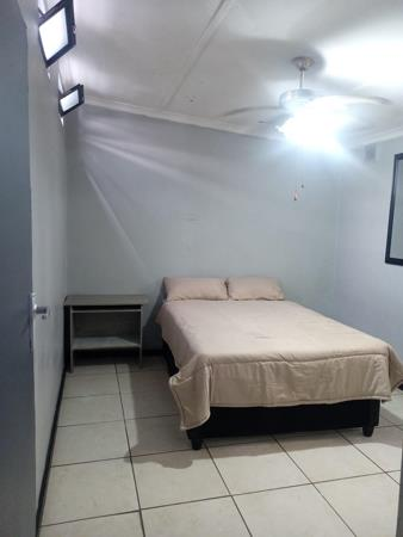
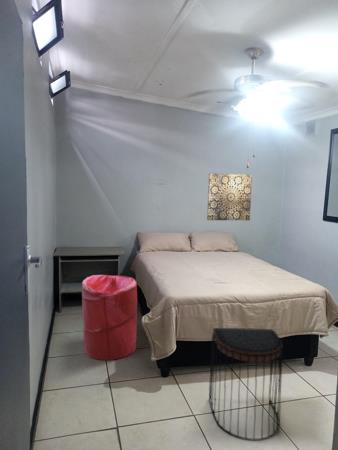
+ stool [208,327,284,442]
+ laundry hamper [81,274,138,361]
+ wall art [206,172,253,221]
